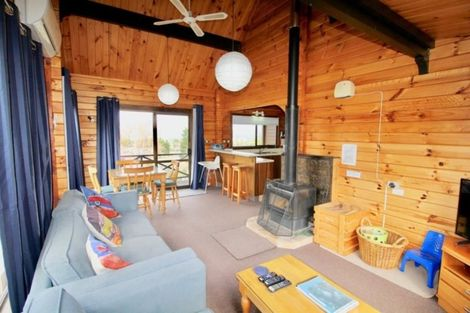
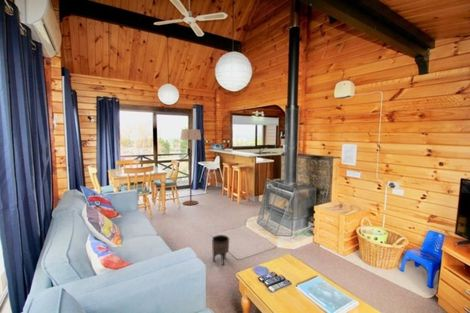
+ floor lamp [179,124,202,206]
+ planter [211,234,230,266]
